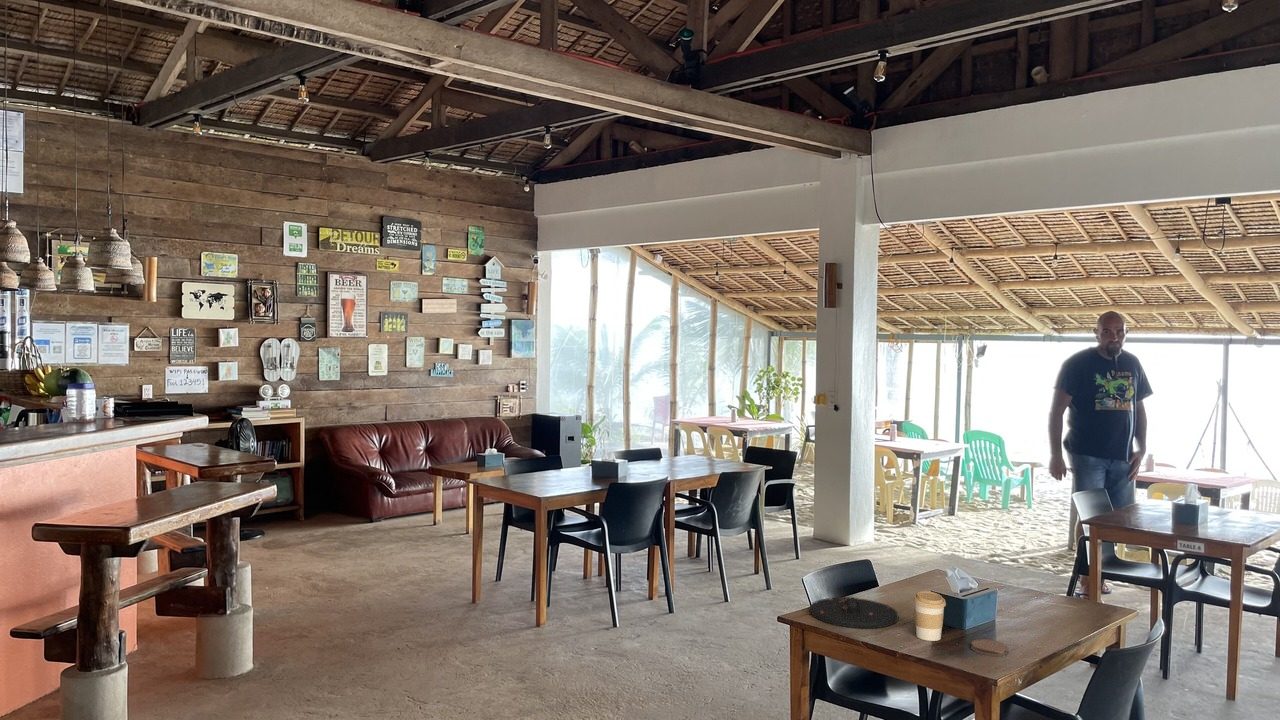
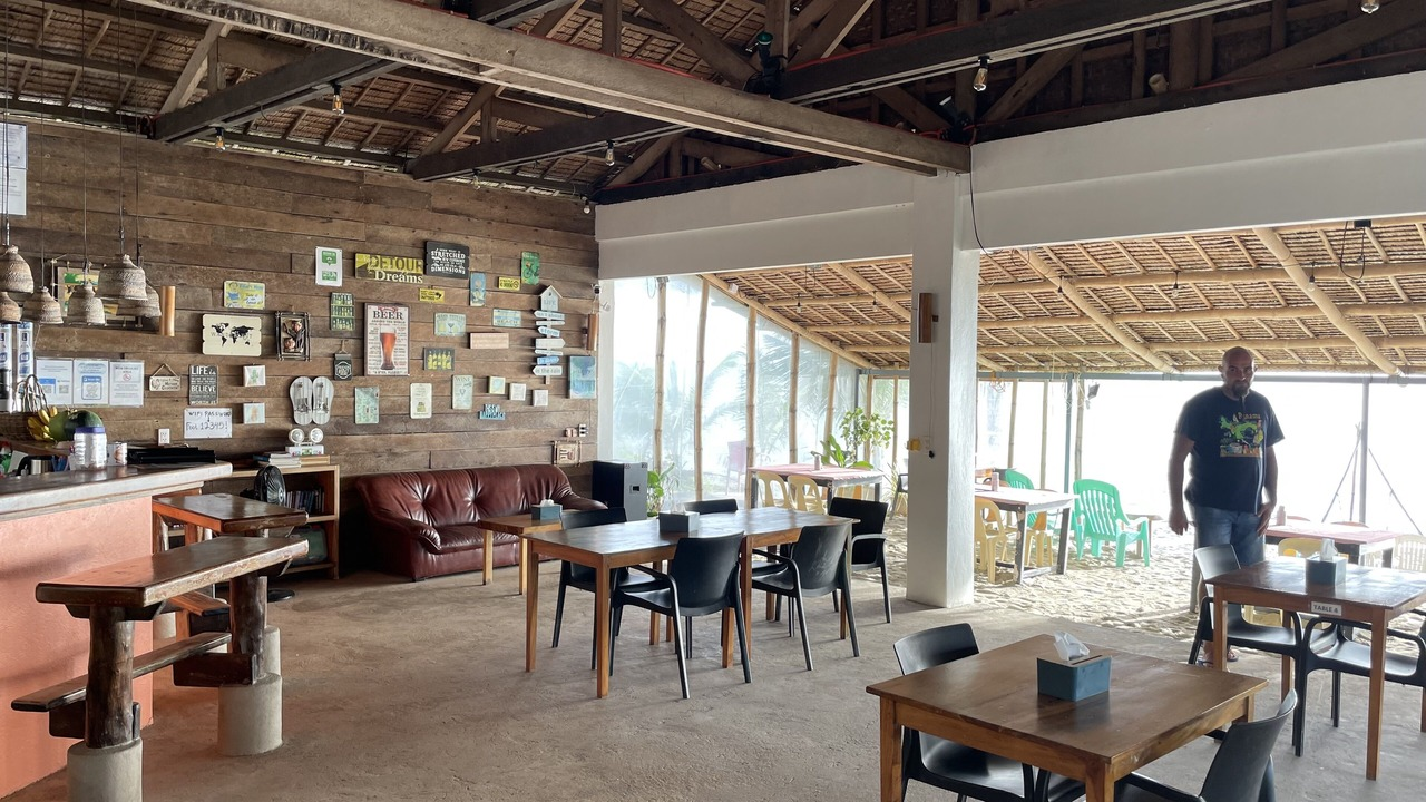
- coffee cup [912,590,947,642]
- coaster [970,638,1009,657]
- plate [809,596,899,629]
